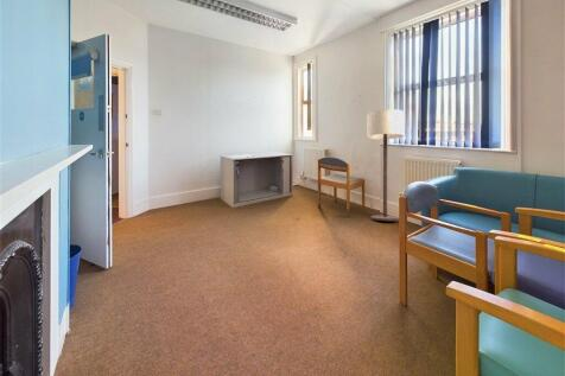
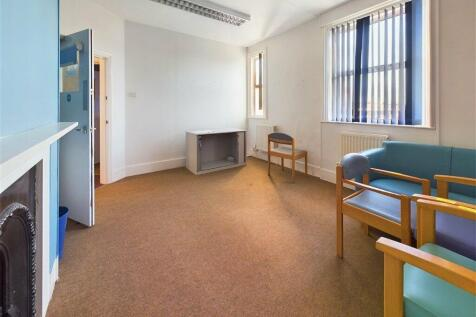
- floor lamp [367,108,406,222]
